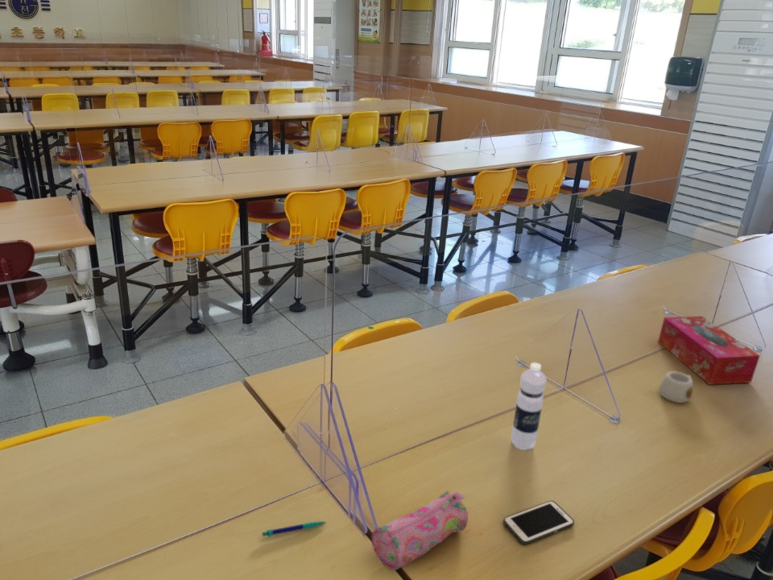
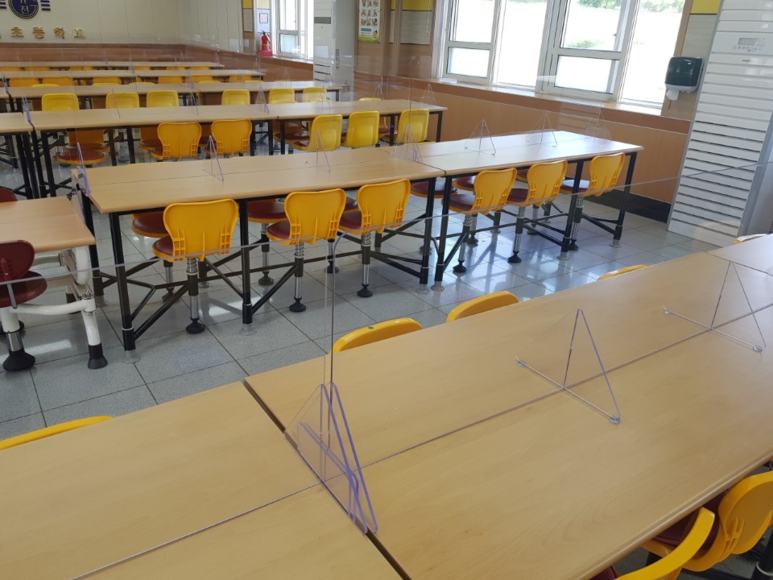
- cell phone [502,500,575,545]
- water bottle [510,362,548,451]
- pen [261,520,328,538]
- tissue box [657,315,761,386]
- pencil case [371,490,469,571]
- mug [658,370,694,404]
